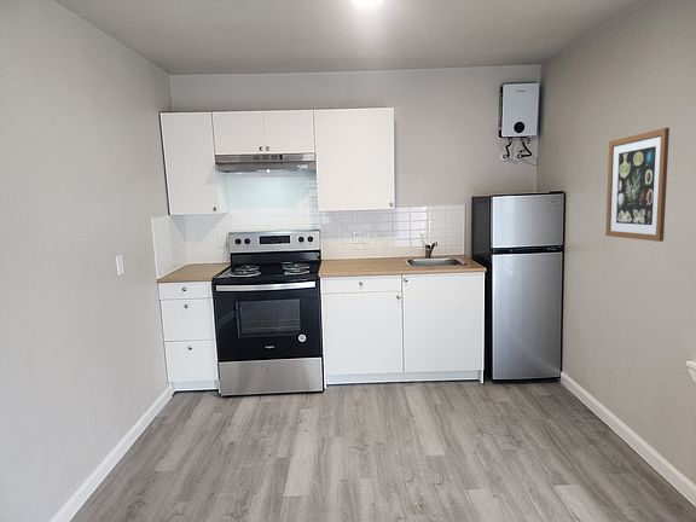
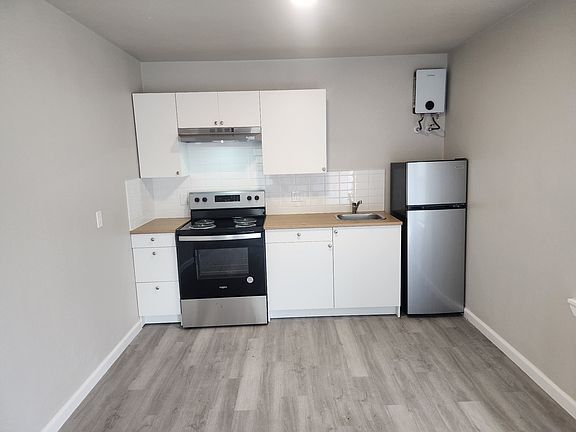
- wall art [604,127,671,243]
